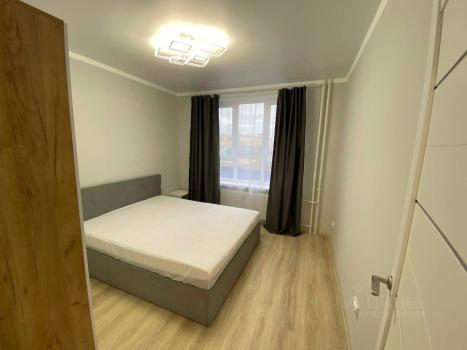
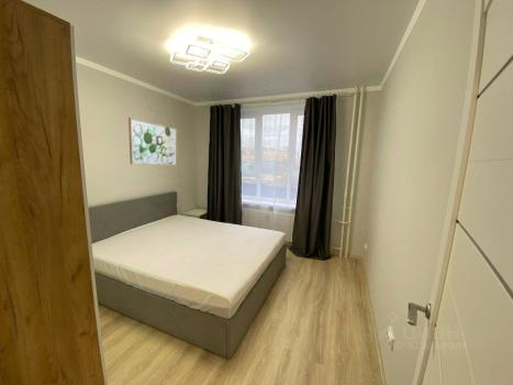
+ wall art [127,117,178,166]
